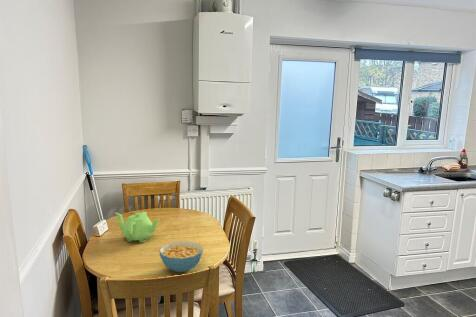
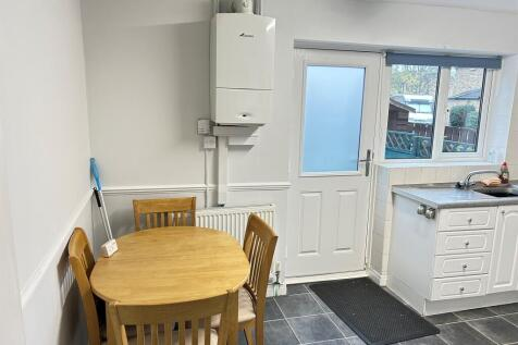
- teapot [115,211,160,244]
- cereal bowl [158,240,204,273]
